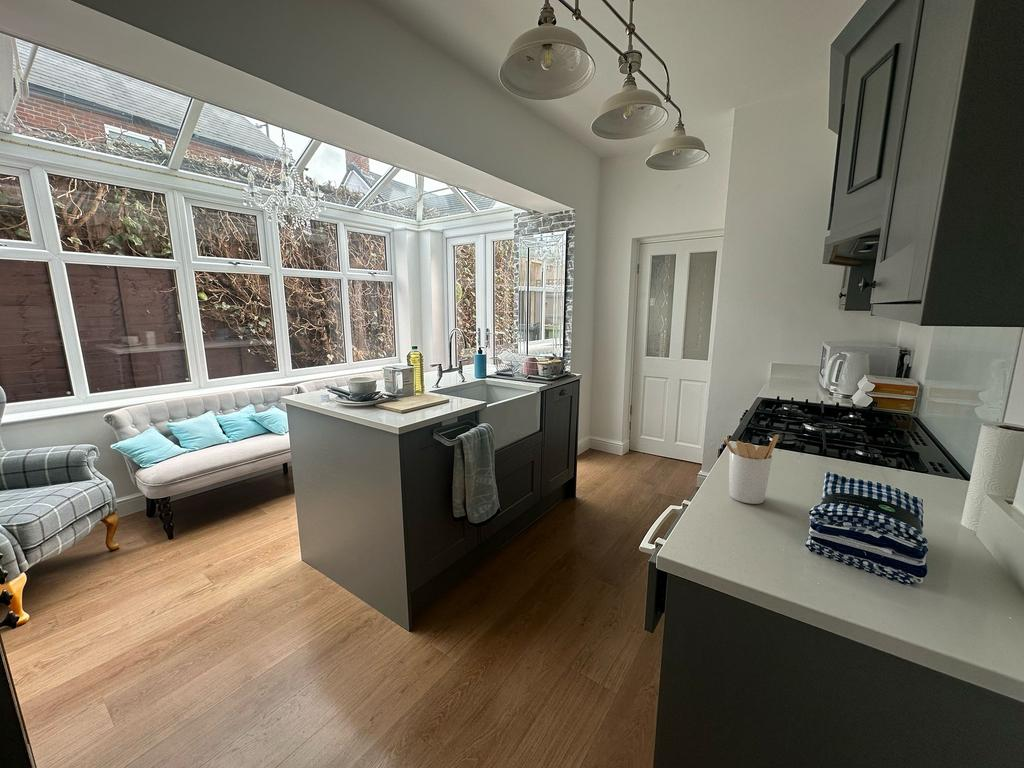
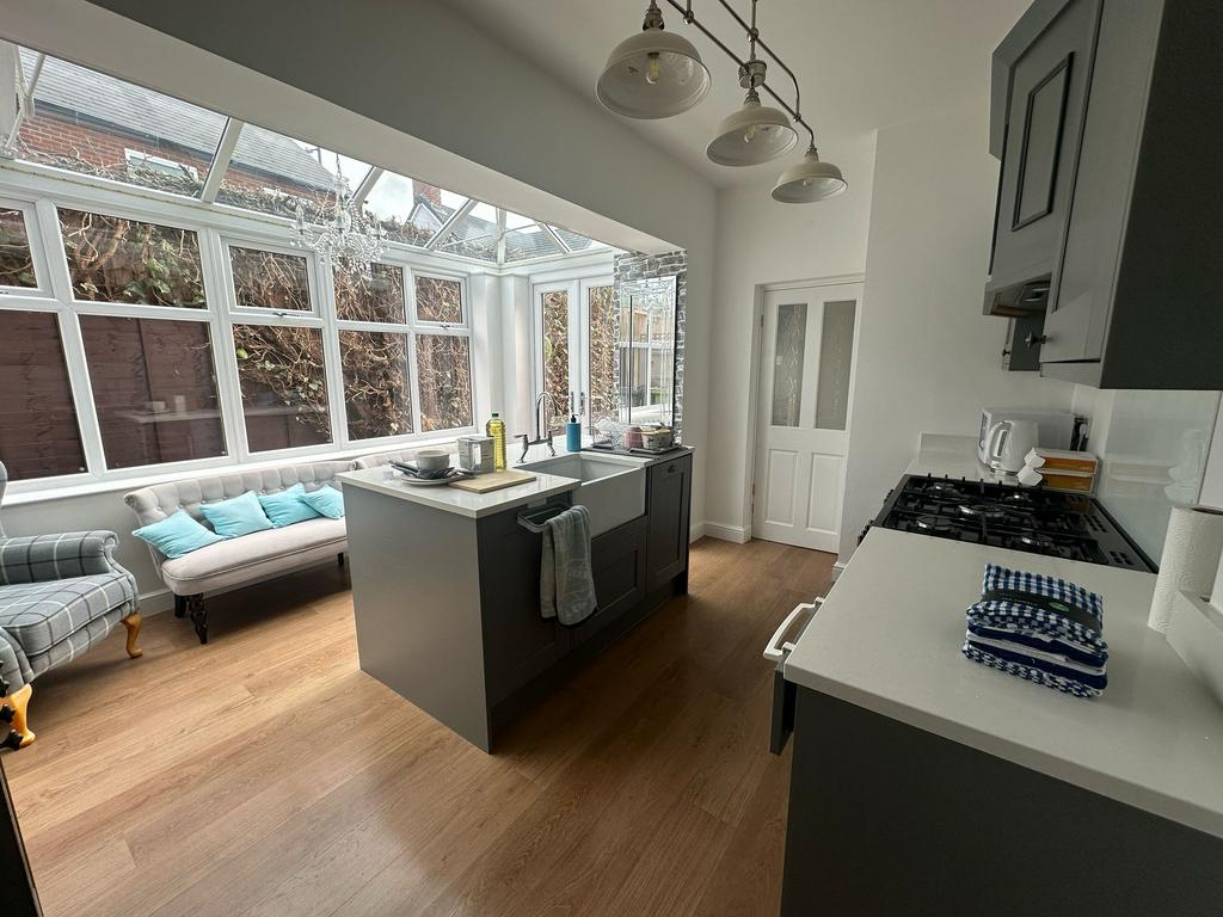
- utensil holder [722,433,780,505]
